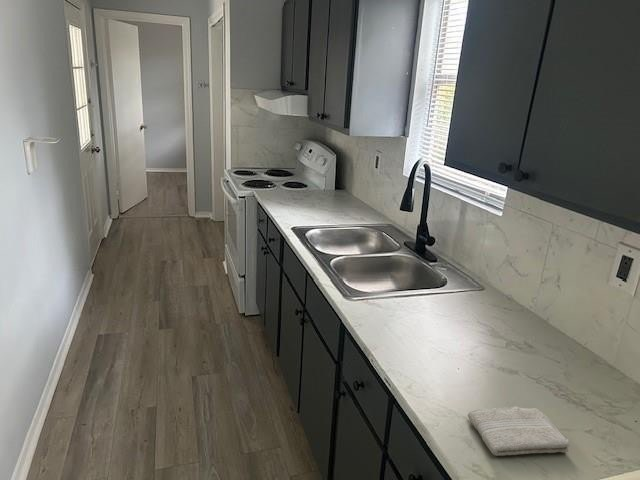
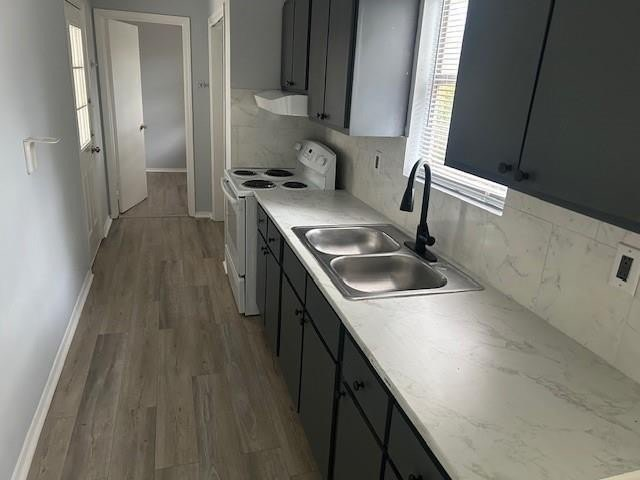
- washcloth [467,405,570,457]
